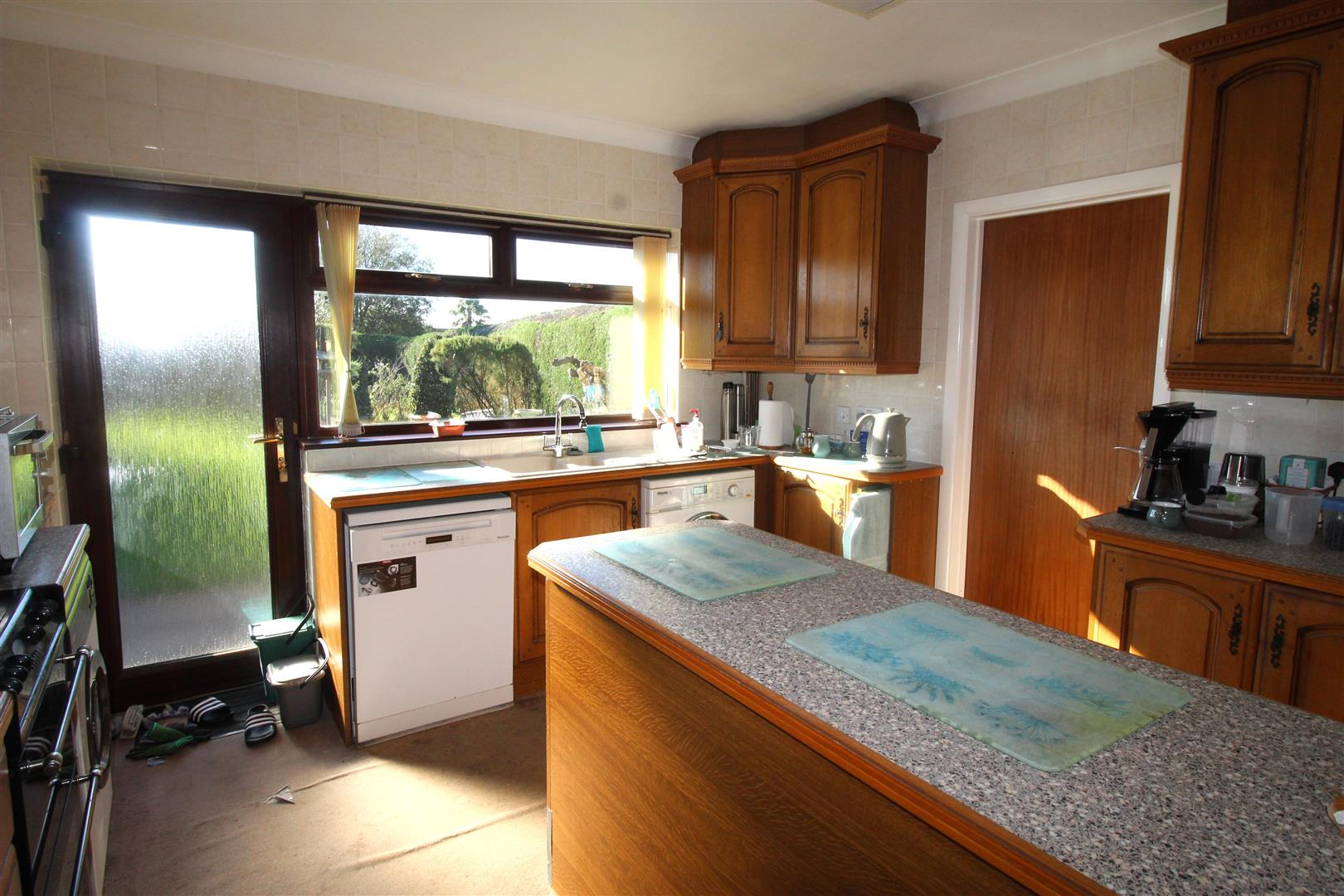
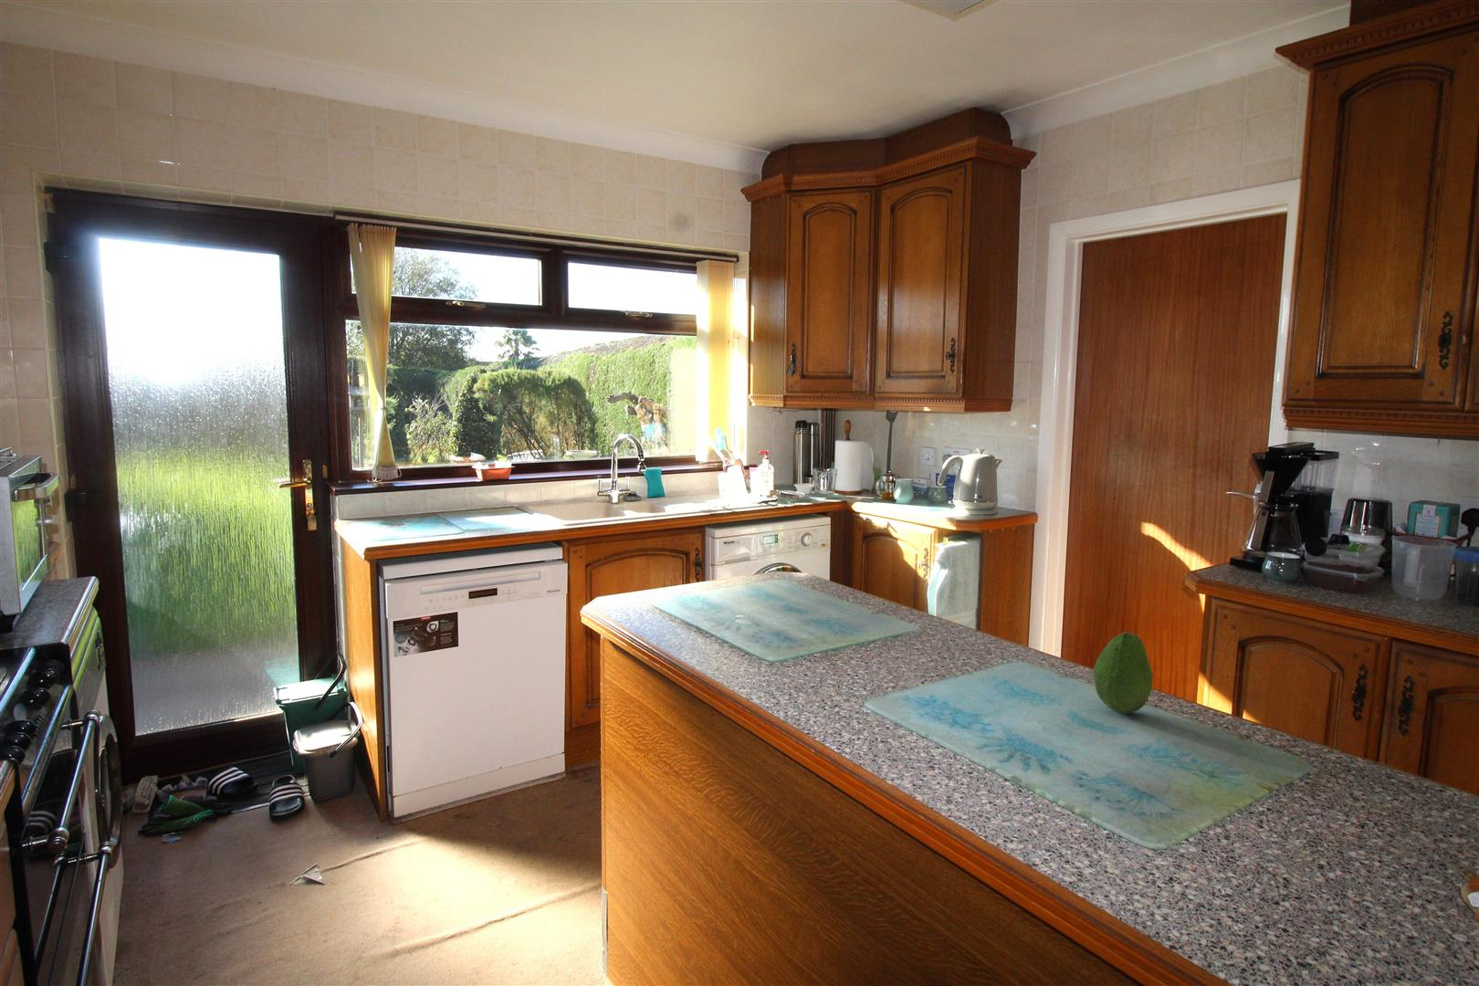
+ fruit [1093,632,1154,715]
